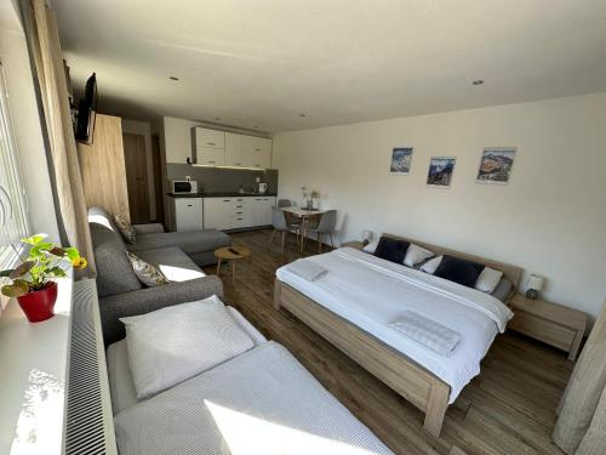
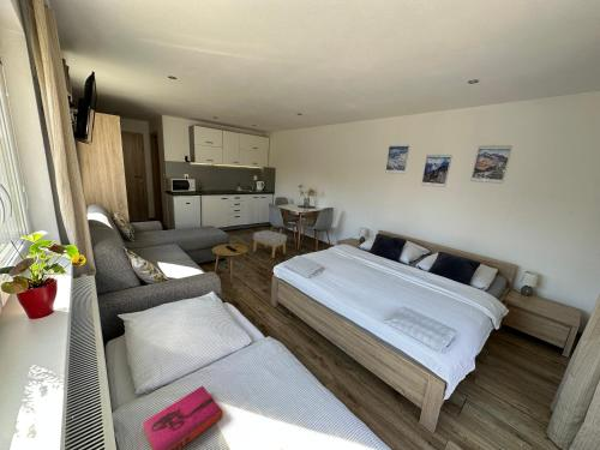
+ footstool [252,229,288,259]
+ hardback book [142,385,224,450]
